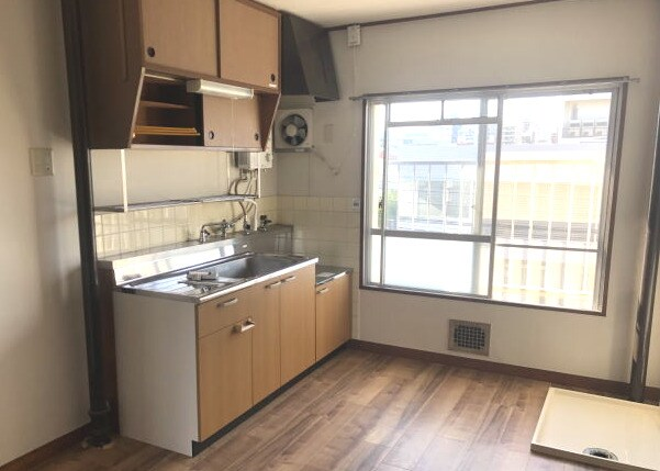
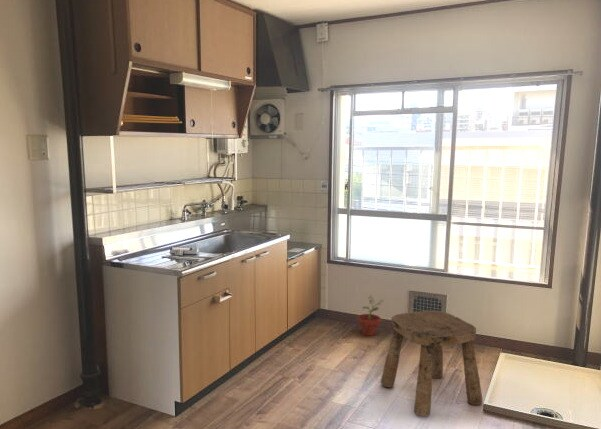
+ potted plant [356,294,384,337]
+ stool [380,310,484,418]
